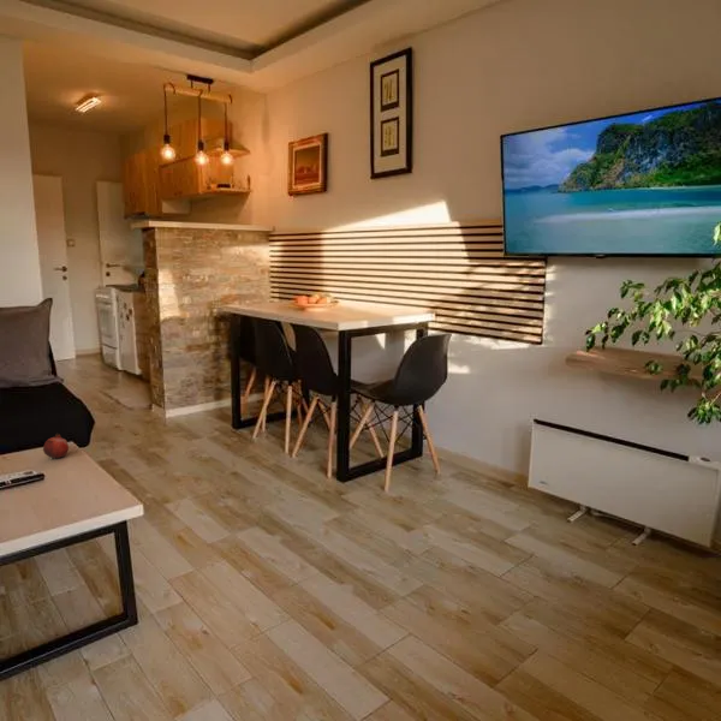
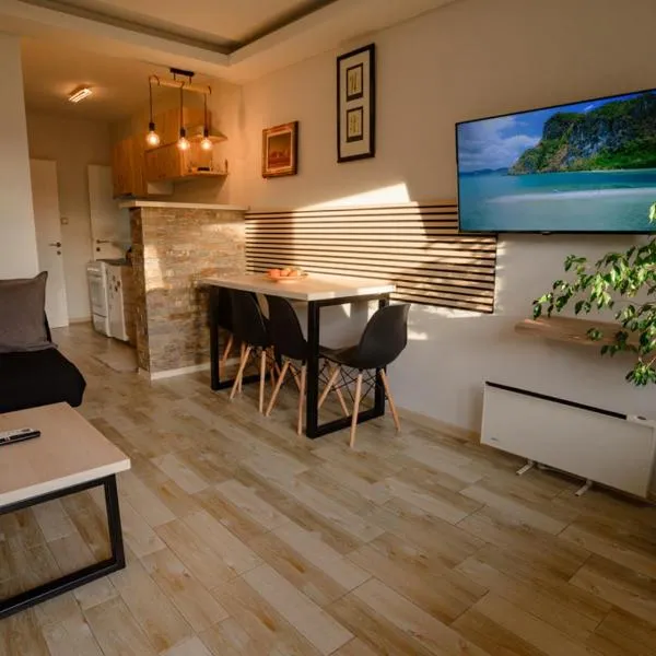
- fruit [42,431,70,461]
